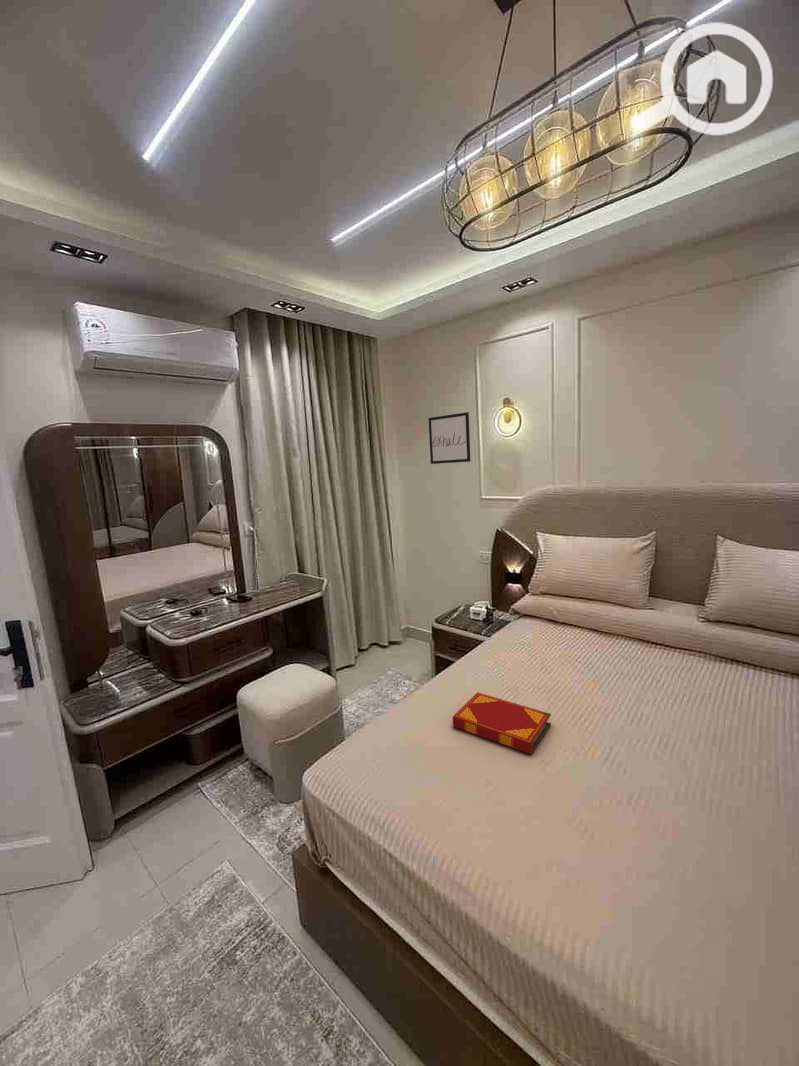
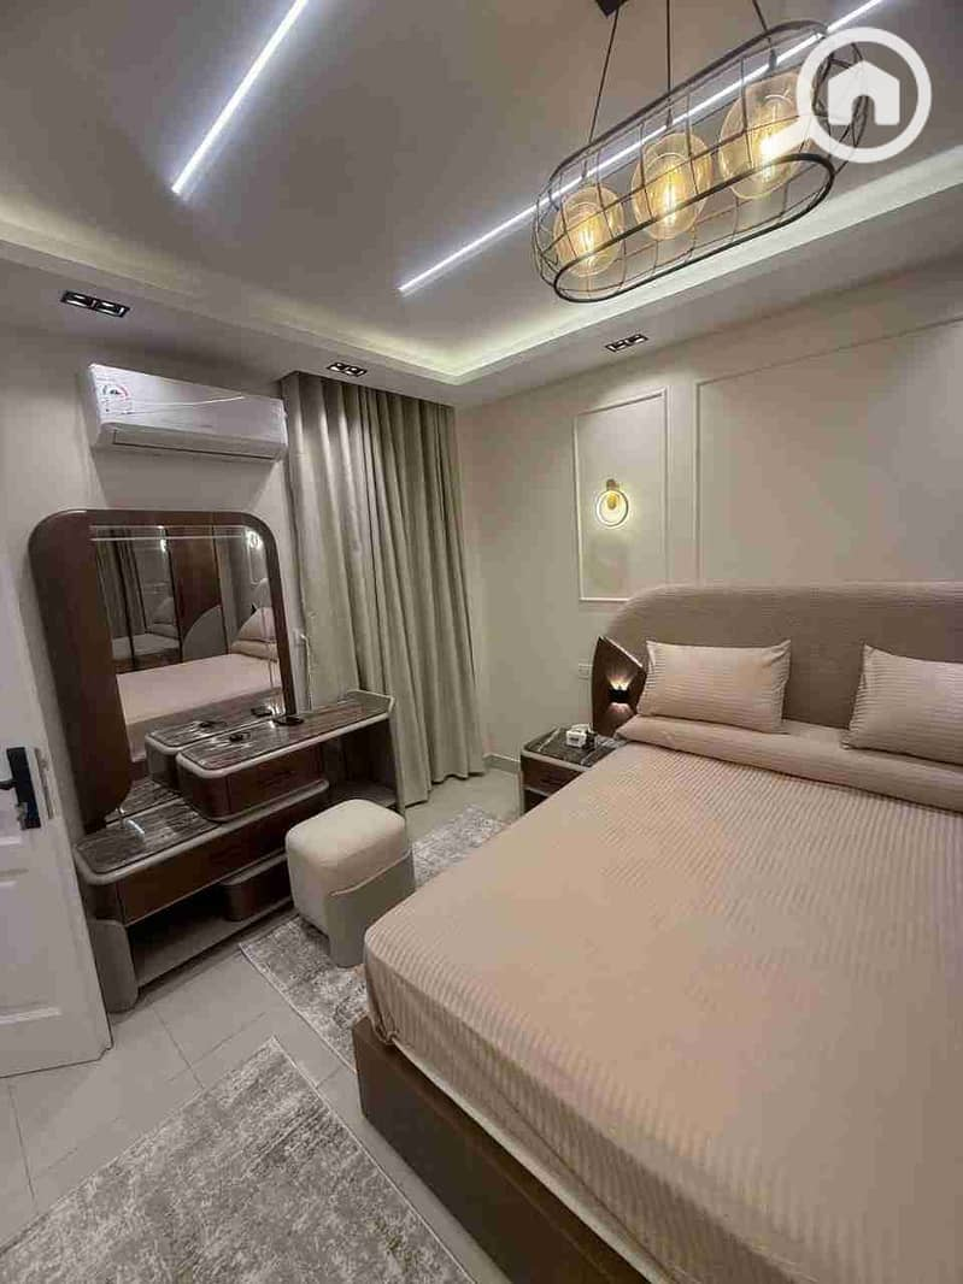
- wall art [428,411,471,465]
- hardback book [452,691,552,755]
